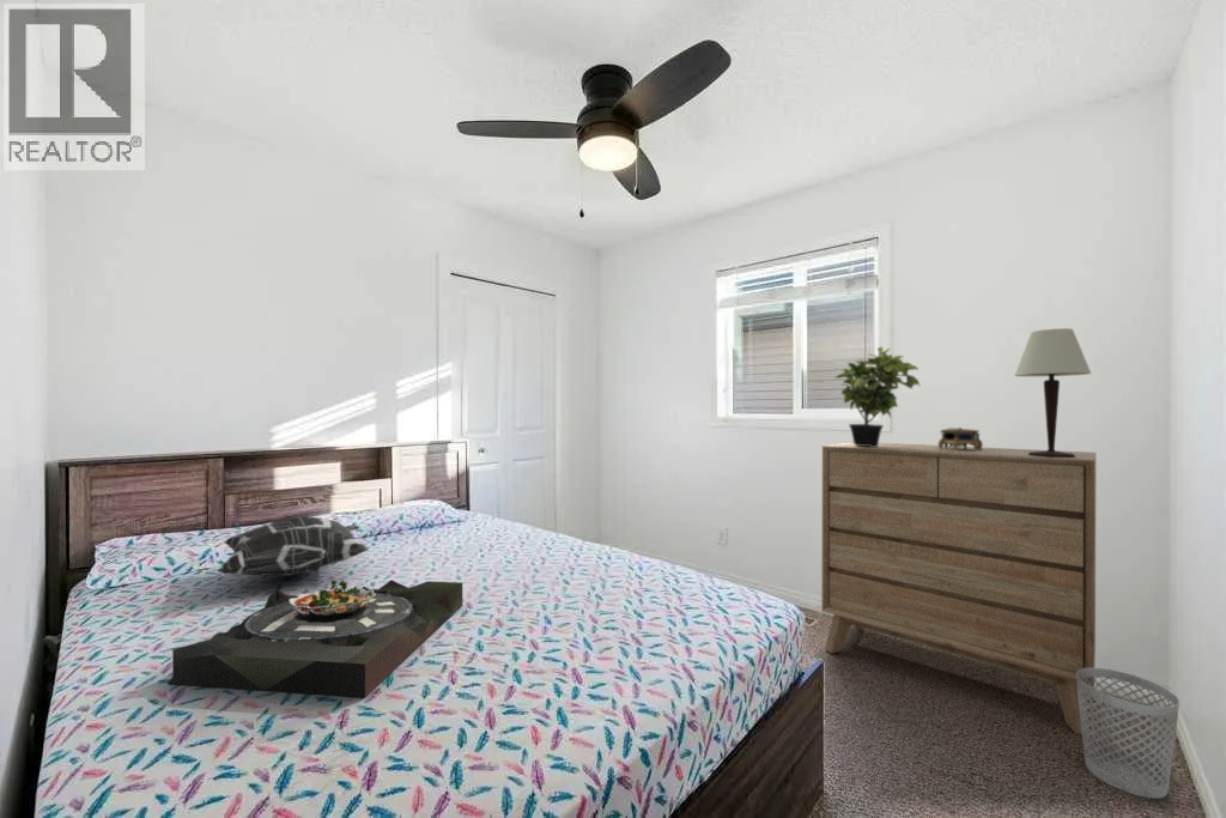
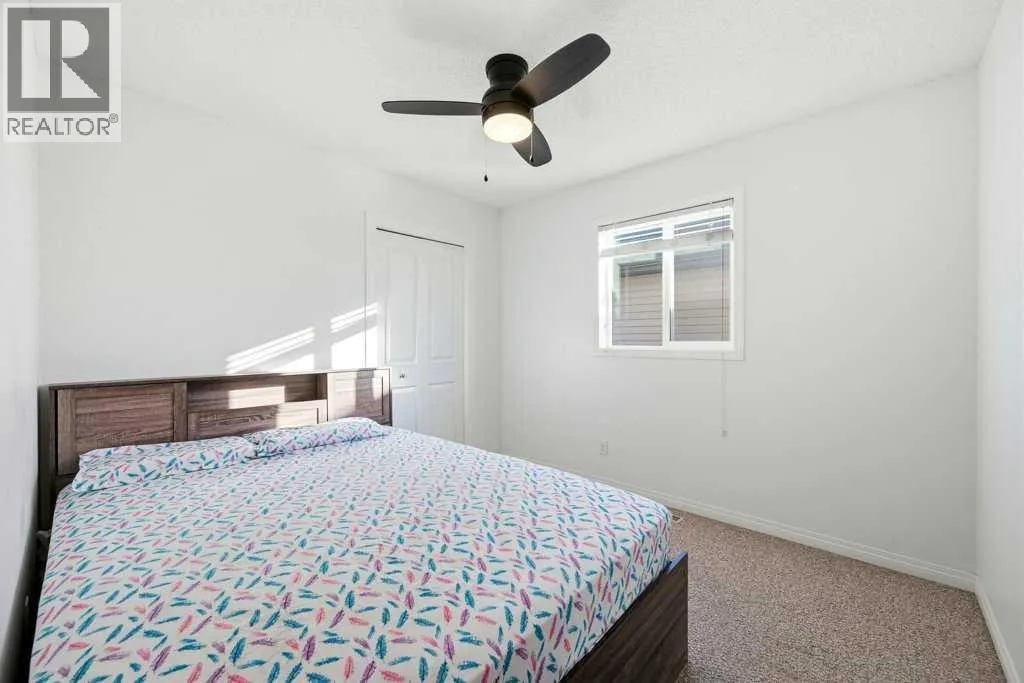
- decorative pillow [216,514,371,577]
- table lamp [1013,327,1092,458]
- dresser [820,441,1097,735]
- clock [936,426,984,450]
- serving tray [166,578,463,699]
- potted plant [834,345,921,447]
- wastebasket [1076,667,1181,800]
